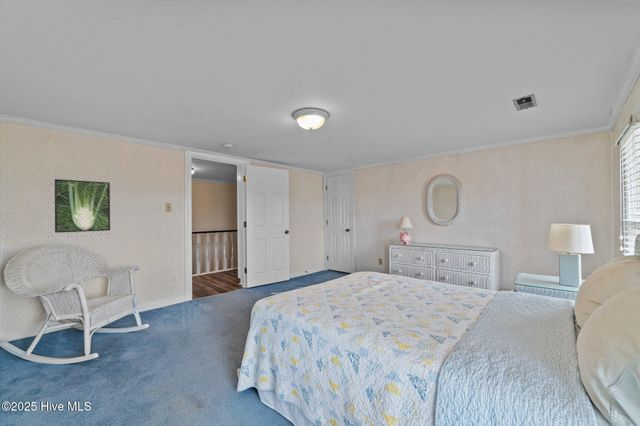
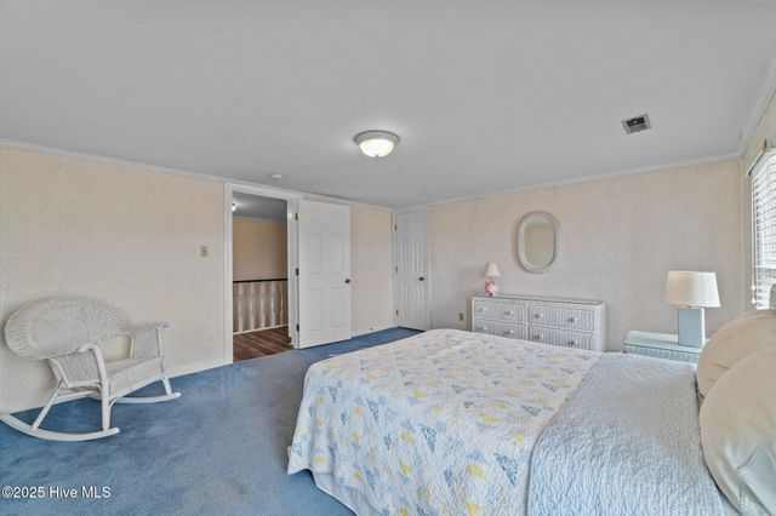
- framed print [54,178,111,234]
